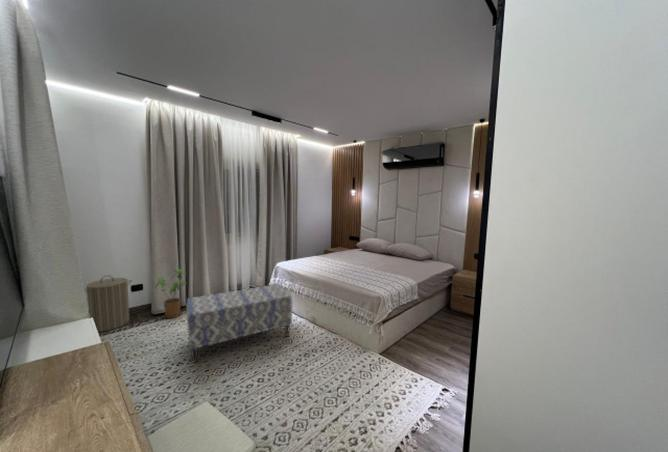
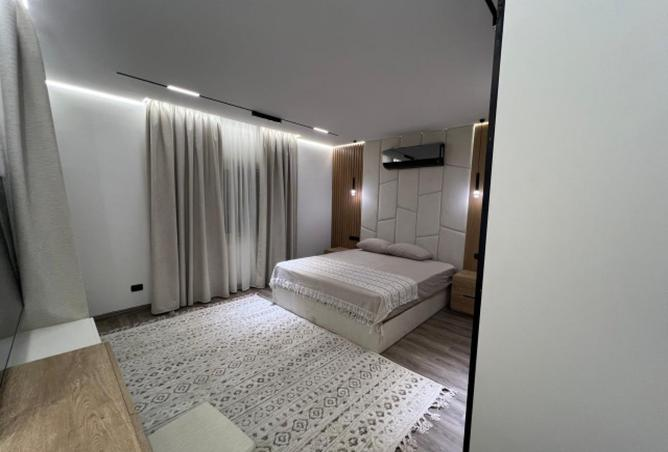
- bench [185,283,293,364]
- house plant [154,268,188,319]
- laundry hamper [84,274,133,333]
